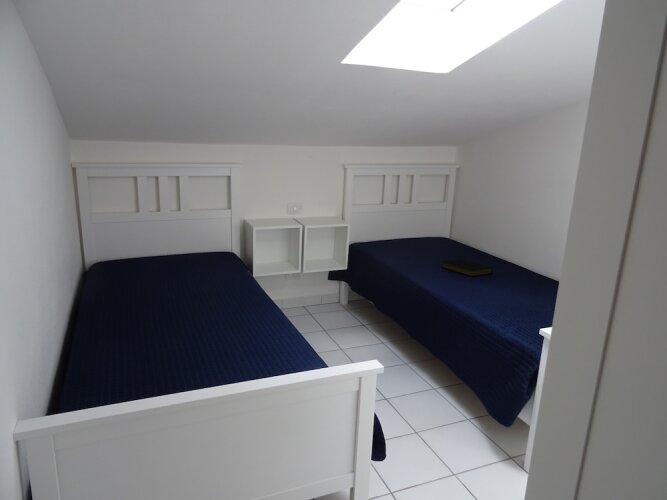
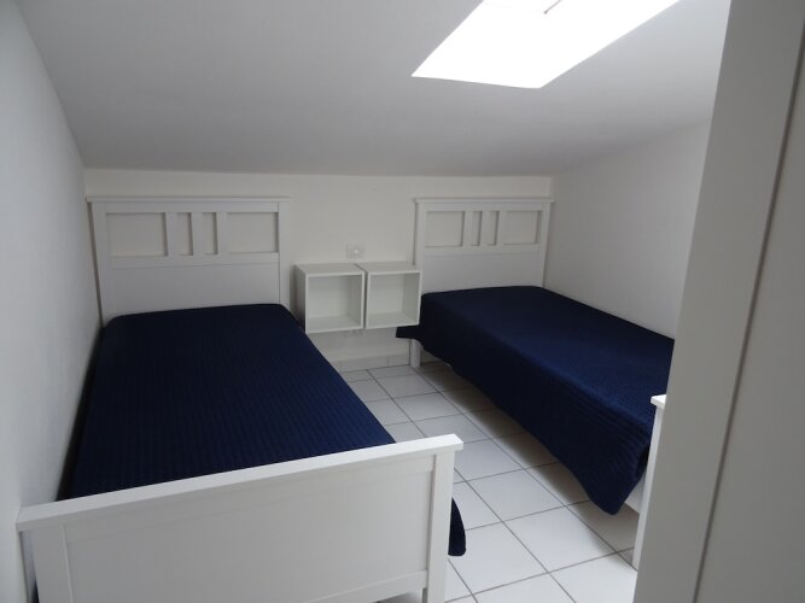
- hardback book [441,258,494,278]
